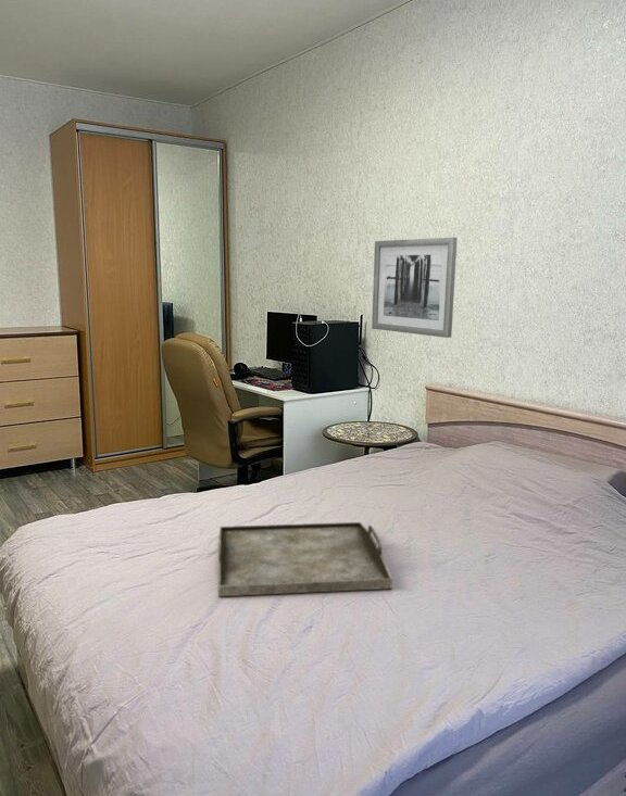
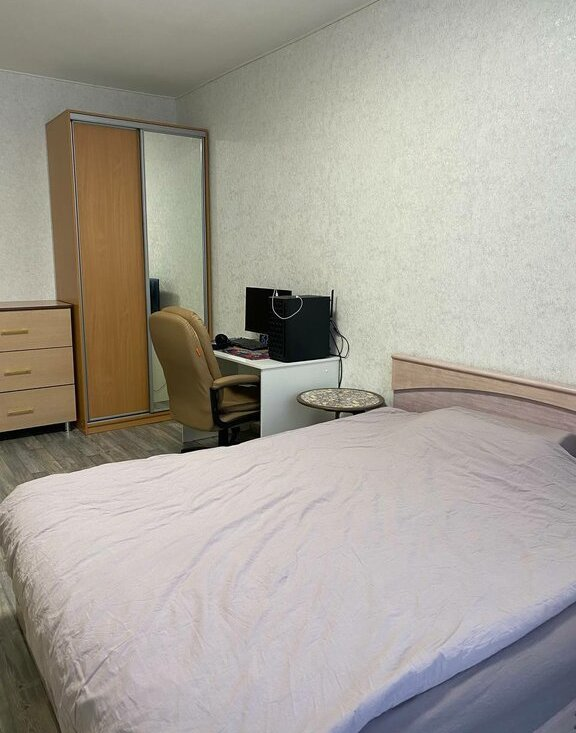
- wall art [371,237,459,339]
- serving tray [217,521,393,597]
